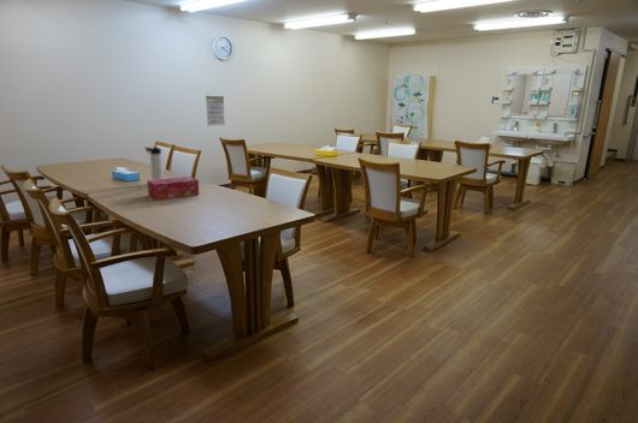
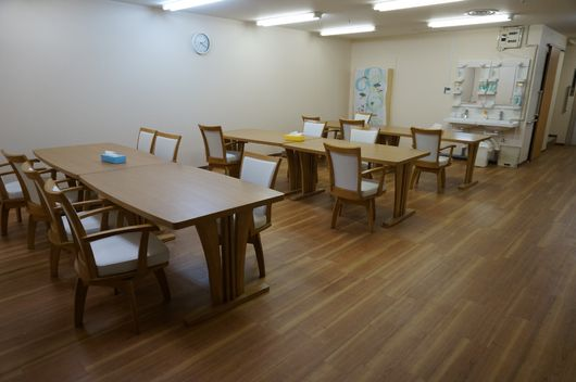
- thermos bottle [143,145,165,180]
- tissue box [146,175,200,201]
- calendar [205,89,226,127]
